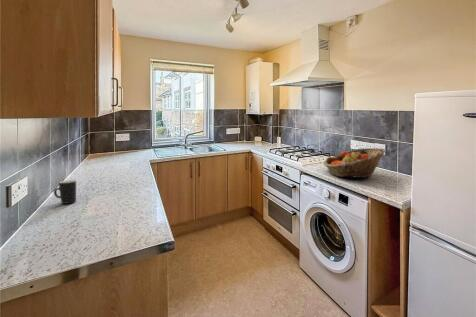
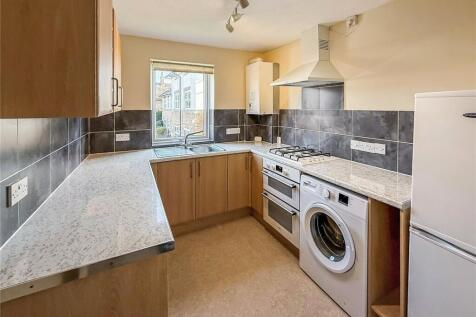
- mug [53,180,77,205]
- fruit basket [323,147,387,179]
